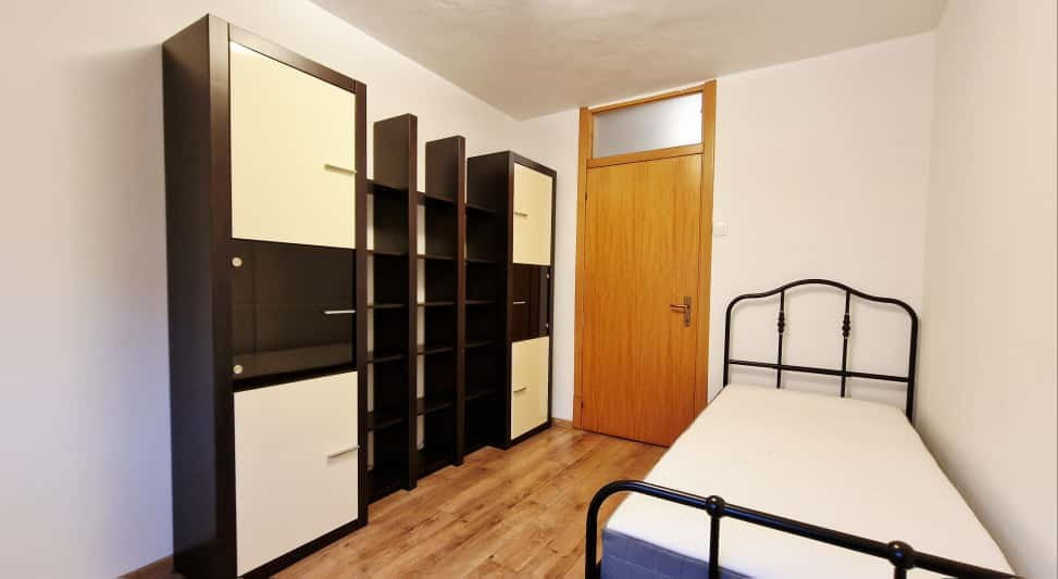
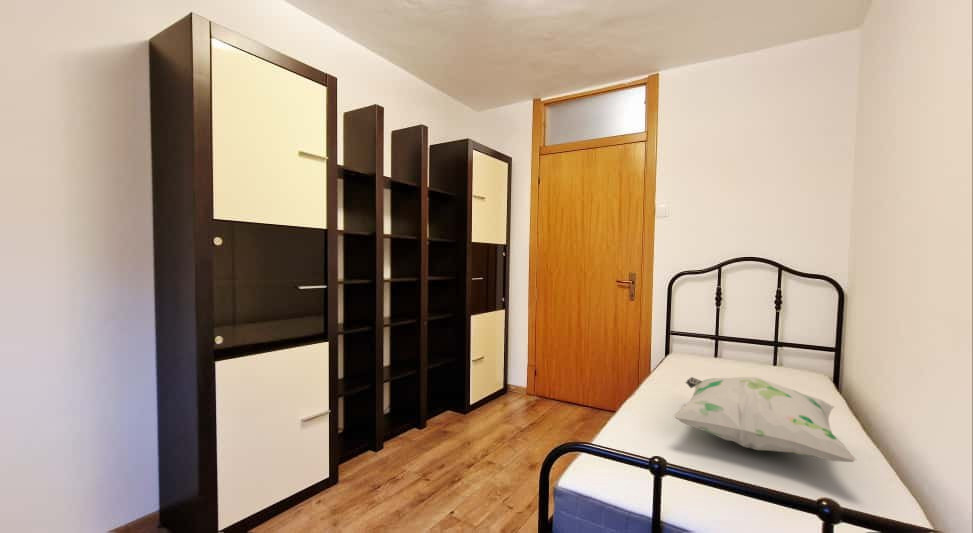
+ decorative pillow [672,376,857,463]
